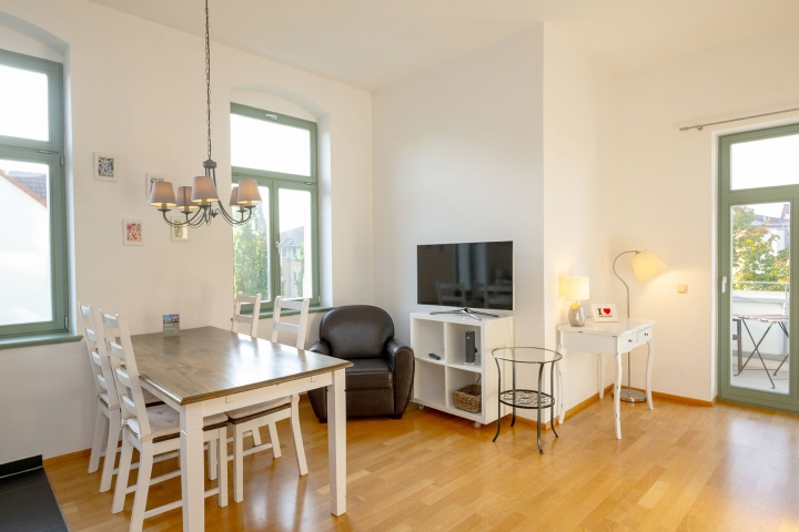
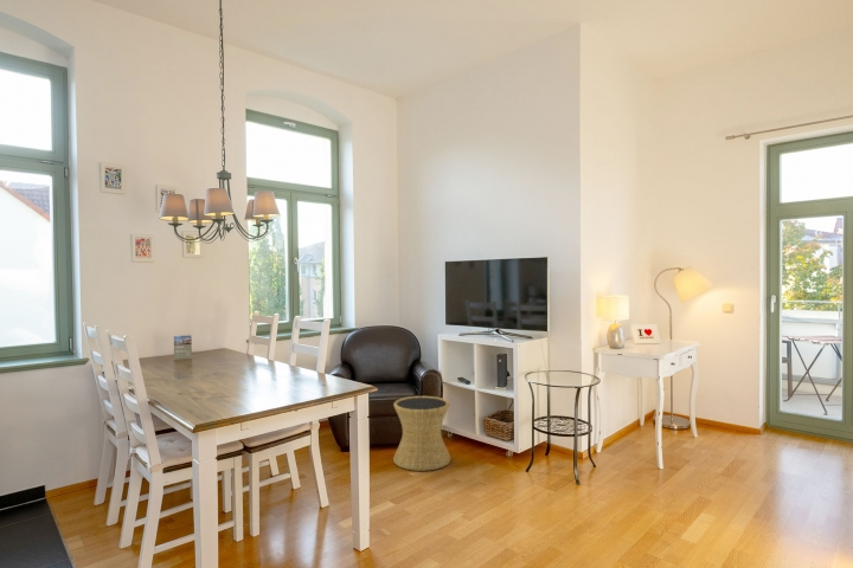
+ side table [392,395,451,472]
